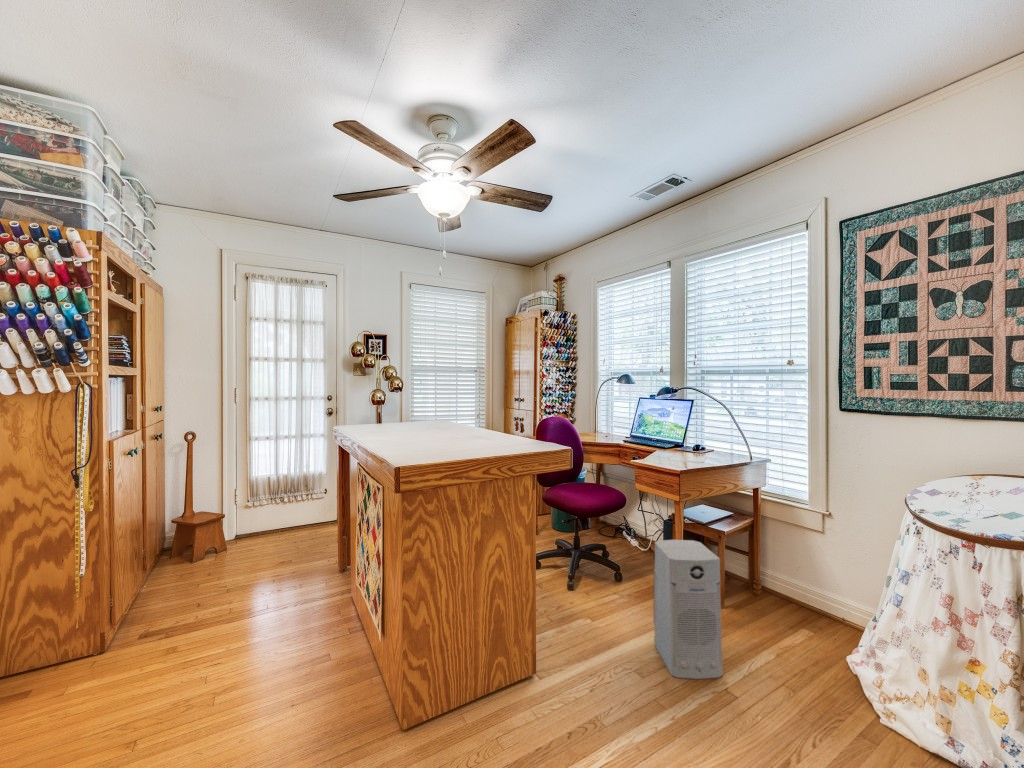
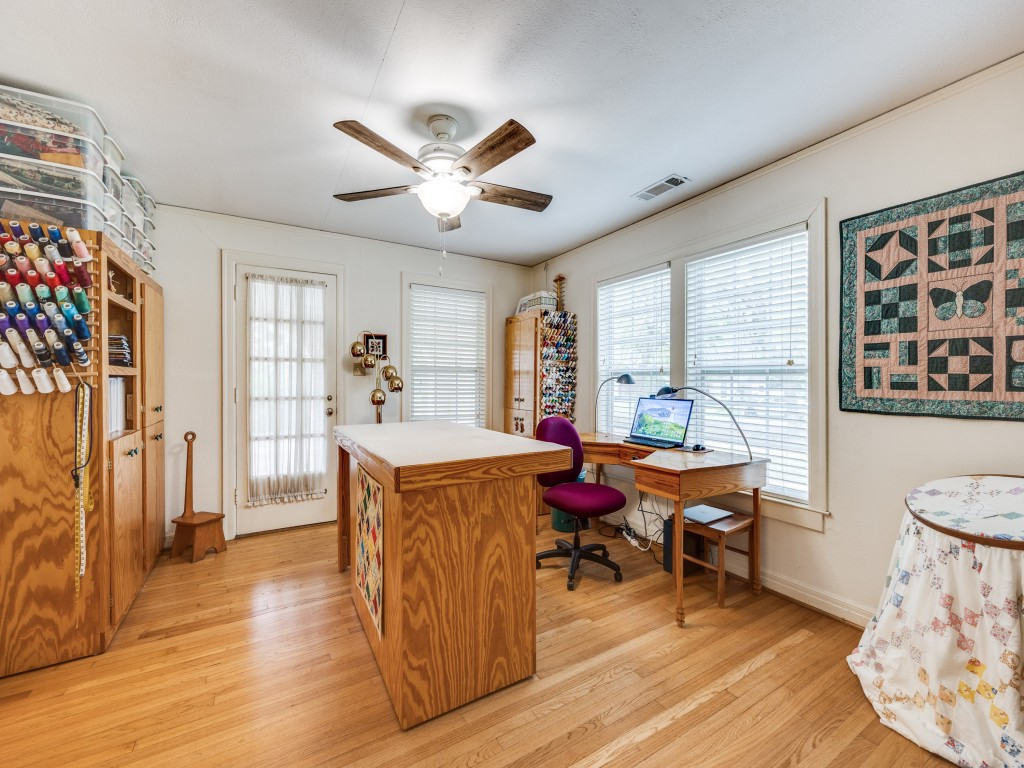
- air purifier [653,539,724,680]
